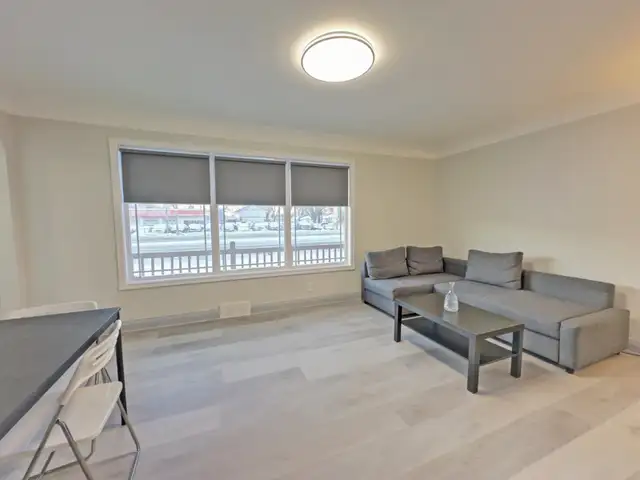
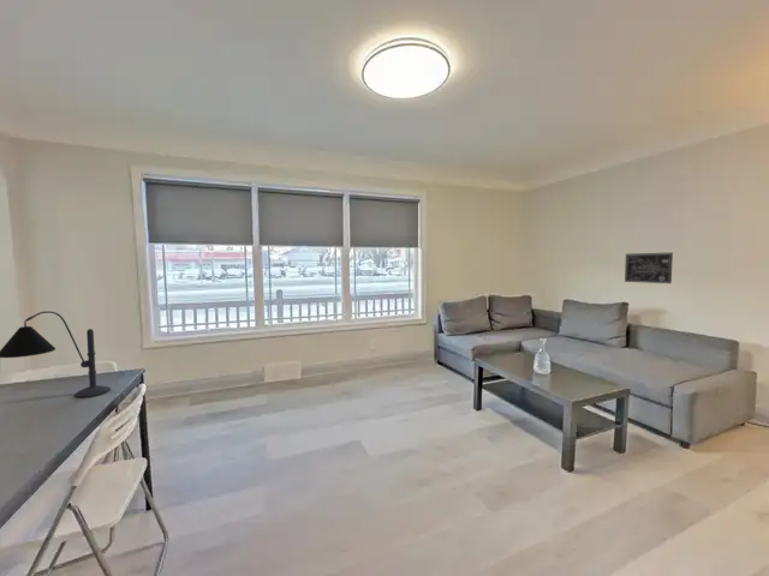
+ desk lamp [0,310,112,398]
+ wall art [624,252,674,284]
